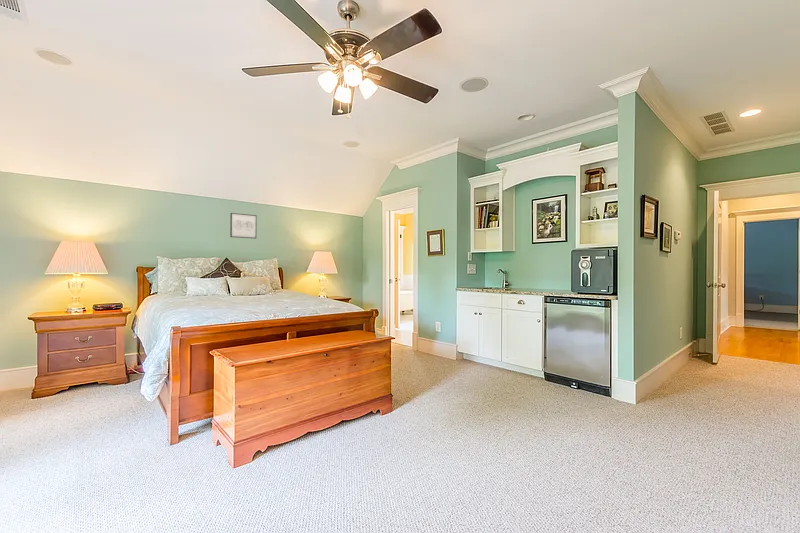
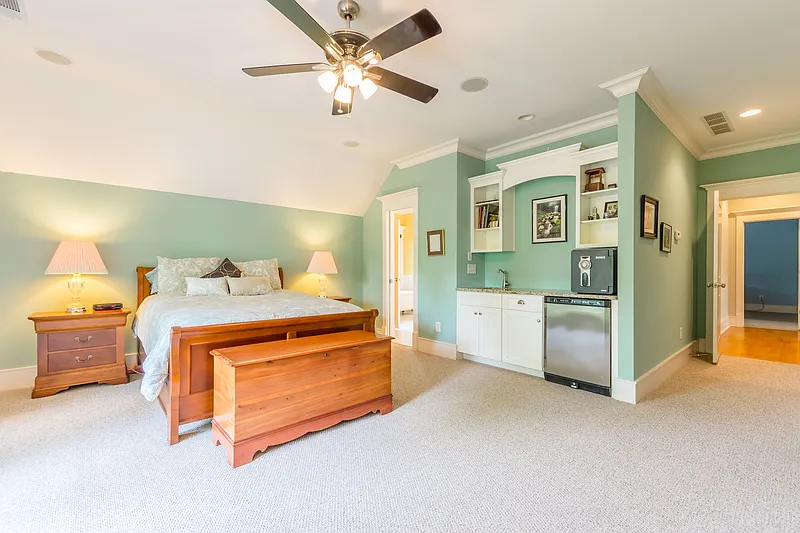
- wall art [229,212,258,240]
